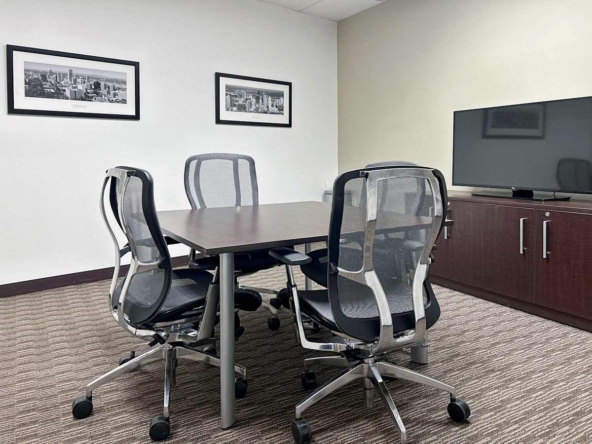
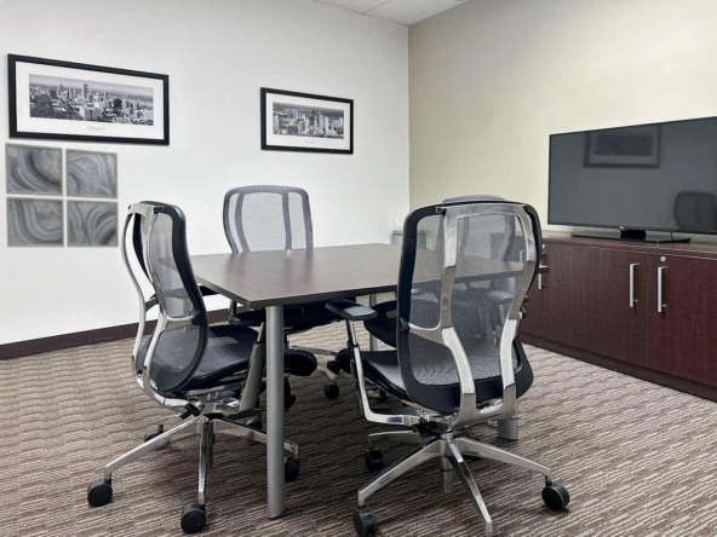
+ wall art [4,142,120,248]
